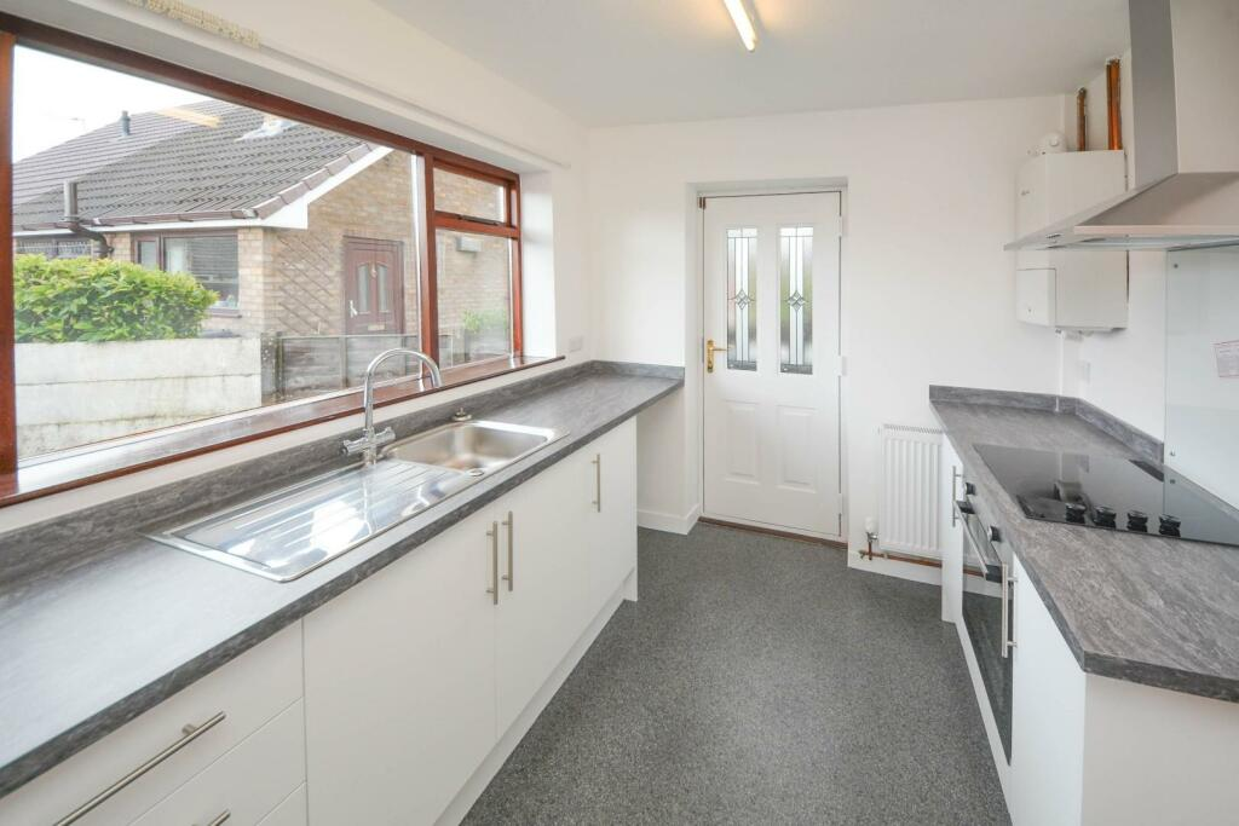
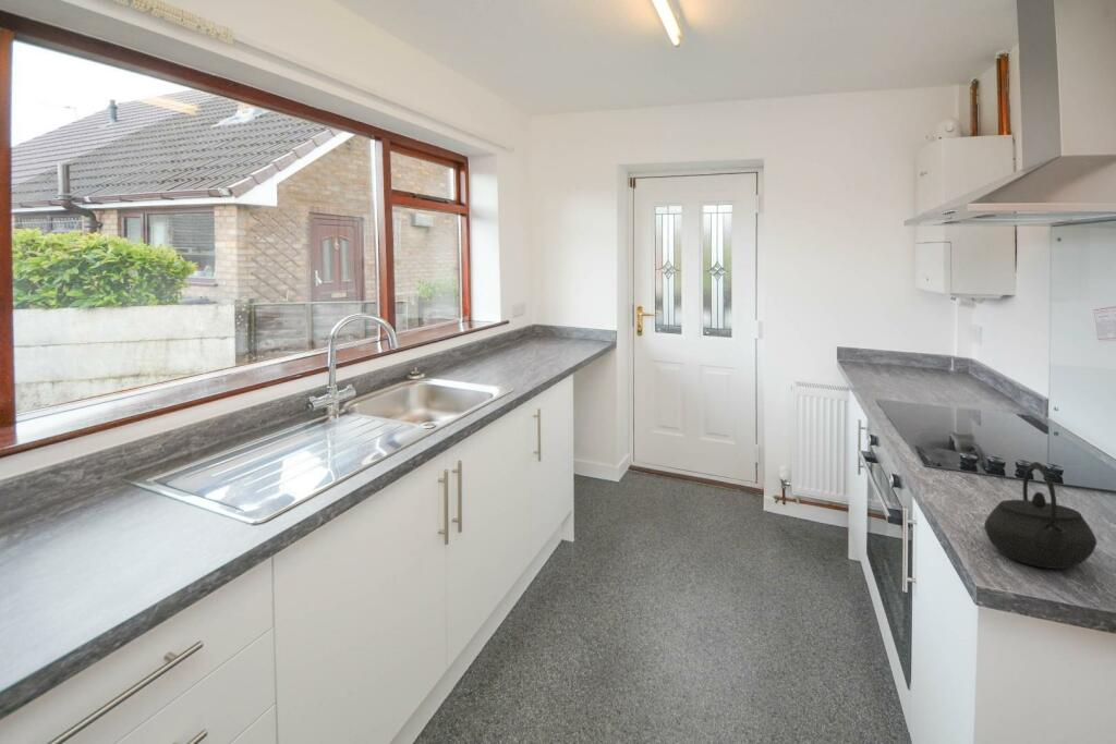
+ kettle [983,461,1097,570]
